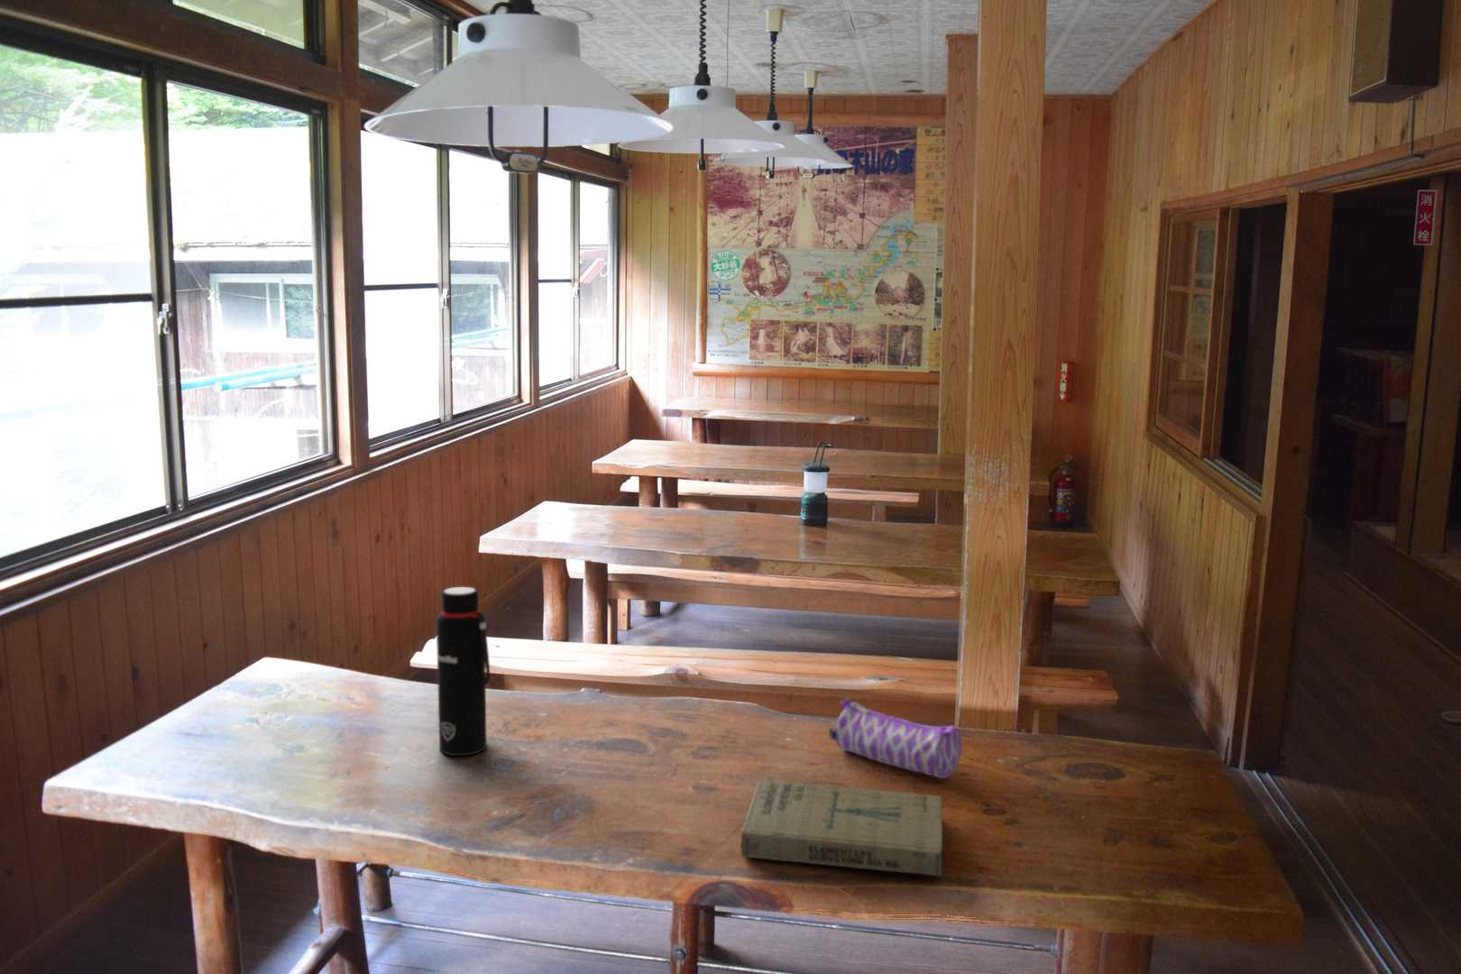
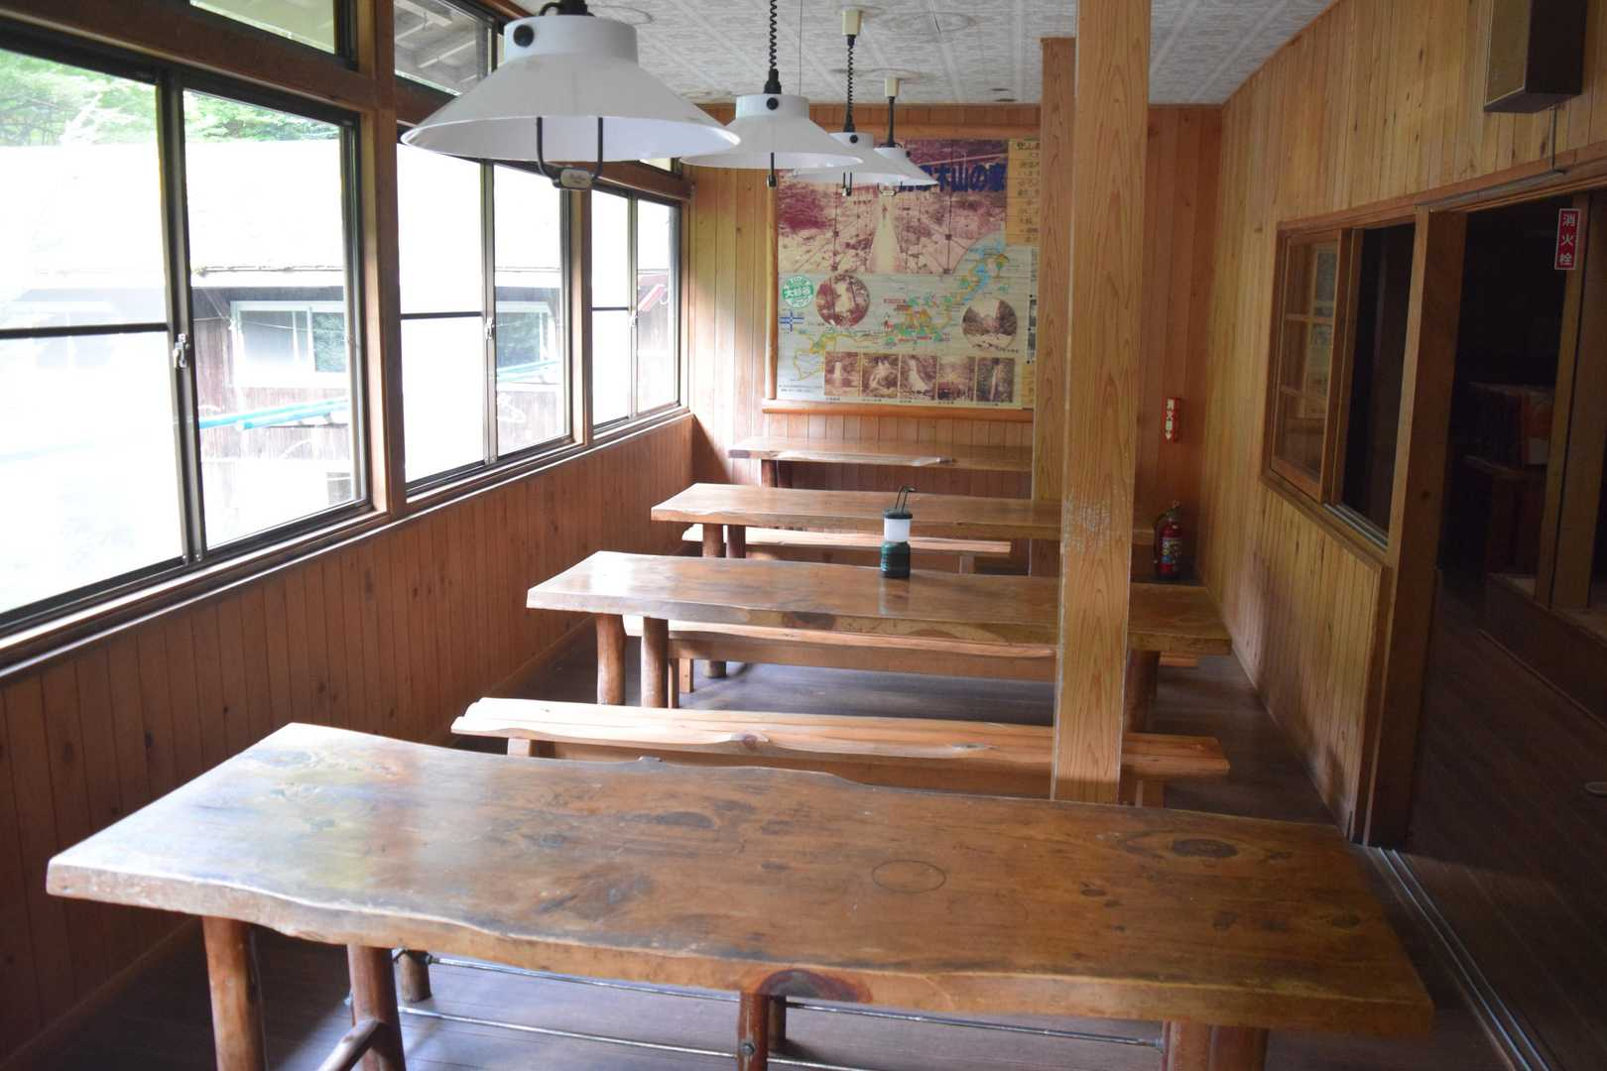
- pencil case [828,697,962,779]
- book [739,781,945,876]
- water bottle [436,586,490,757]
